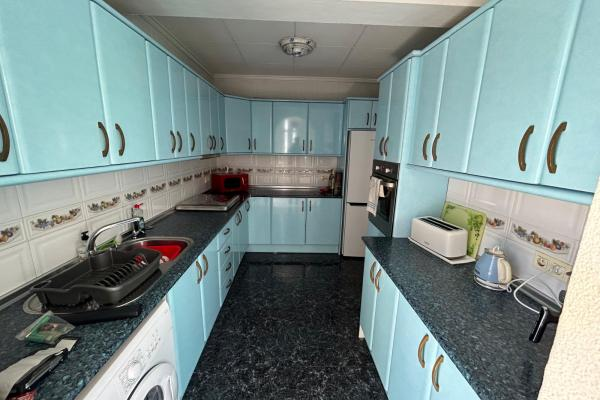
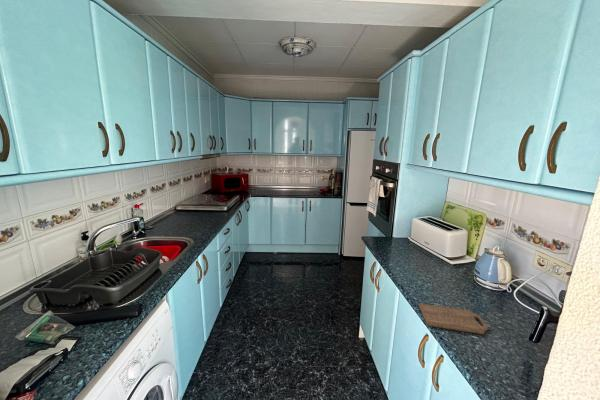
+ cutting board [417,302,489,335]
